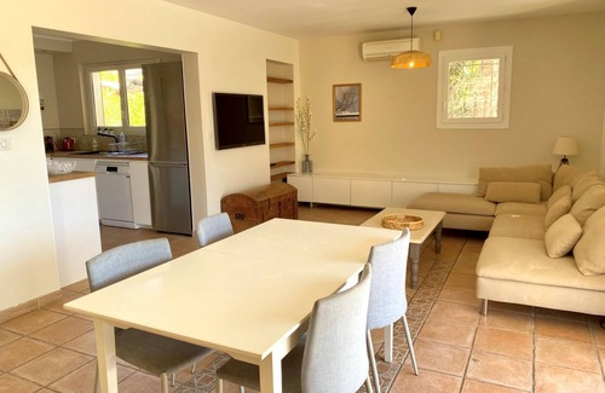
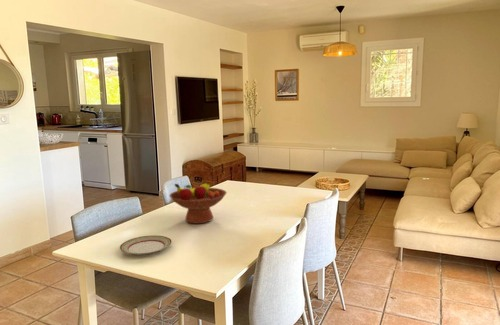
+ fruit bowl [168,183,227,224]
+ plate [119,234,173,256]
